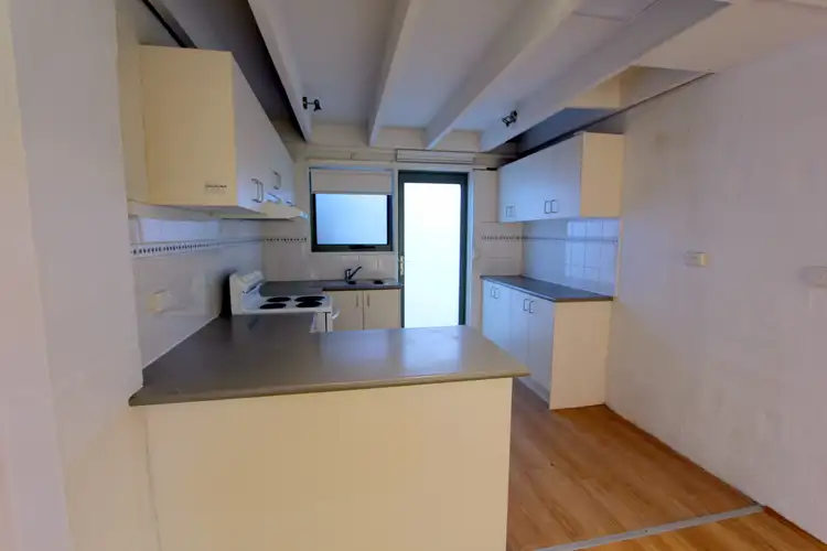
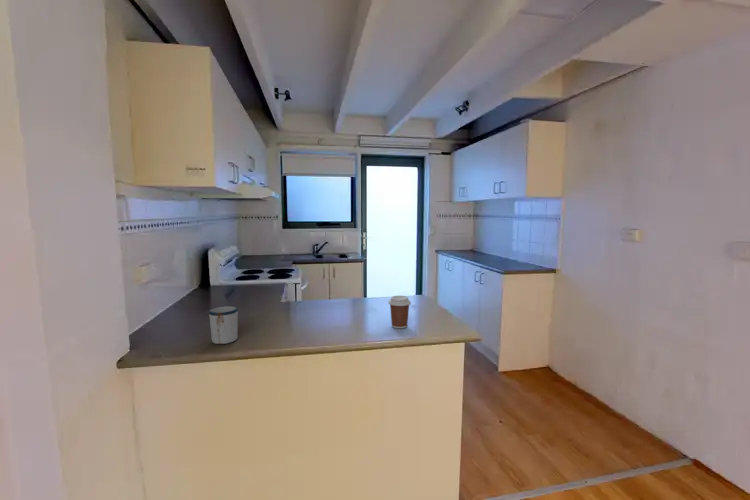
+ coffee cup [388,295,412,329]
+ mug [208,305,239,345]
